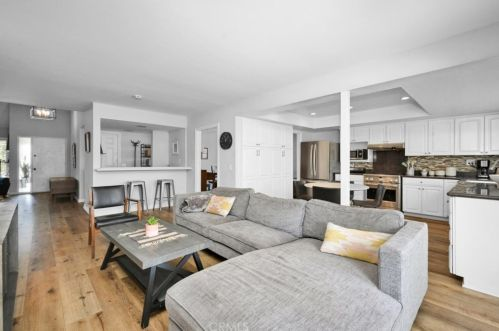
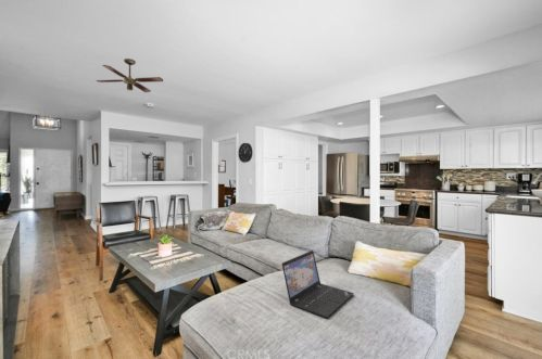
+ ceiling fan [96,57,164,93]
+ laptop [281,249,355,319]
